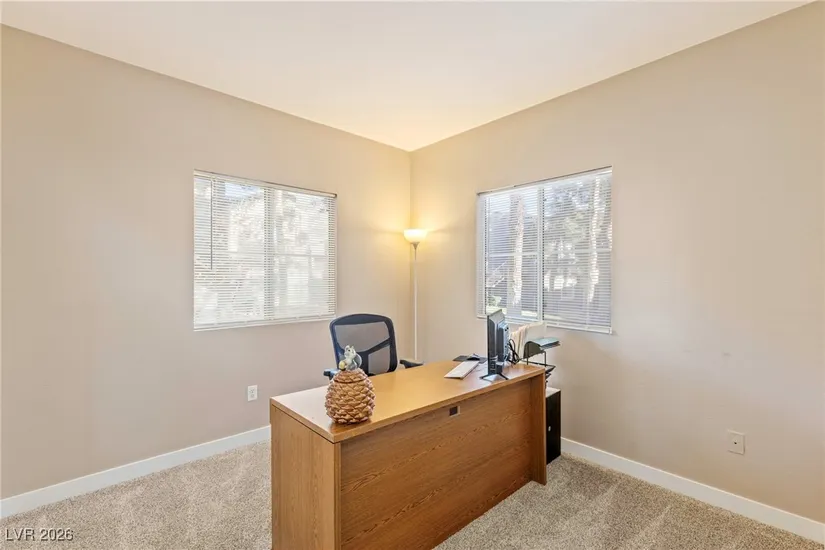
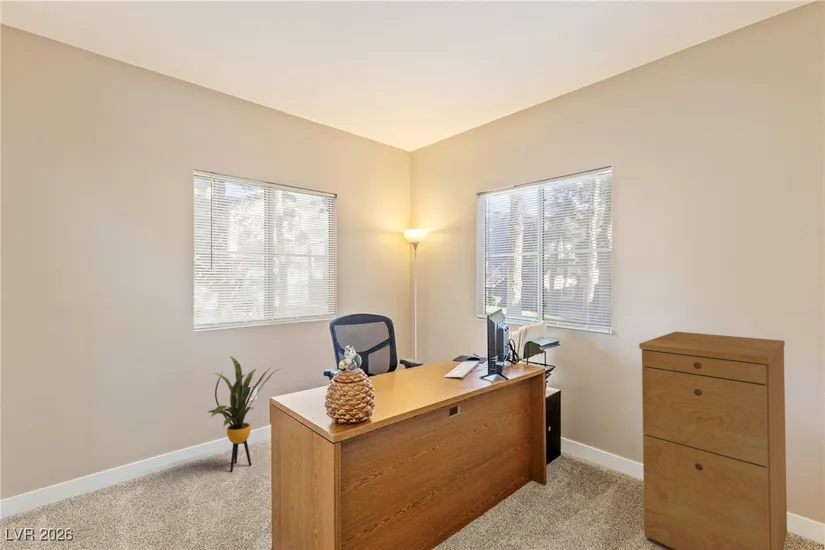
+ filing cabinet [638,331,788,550]
+ house plant [207,355,282,473]
